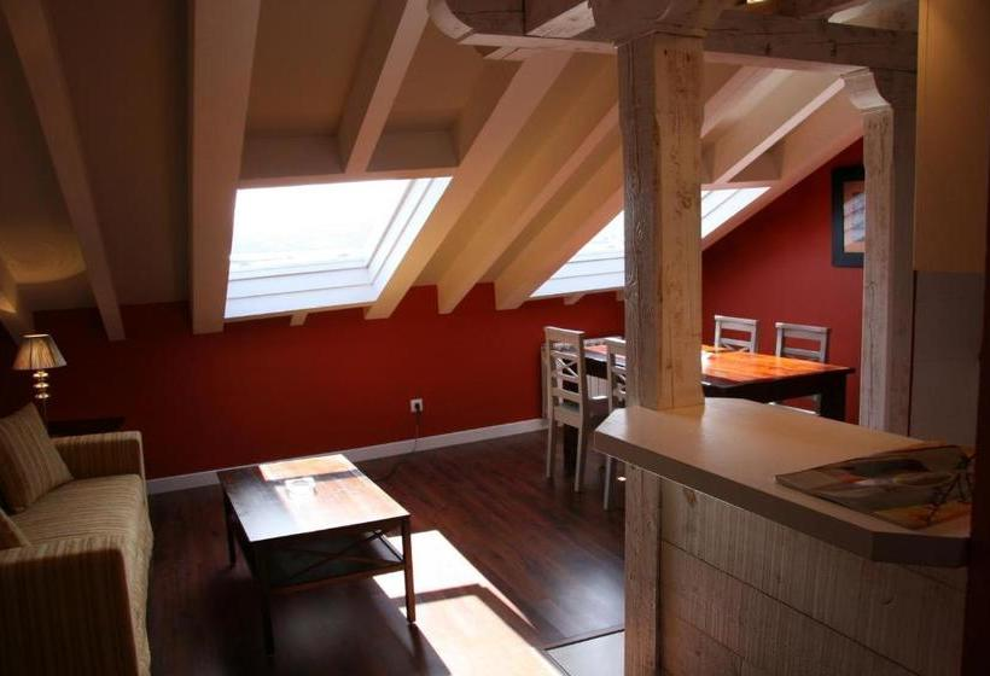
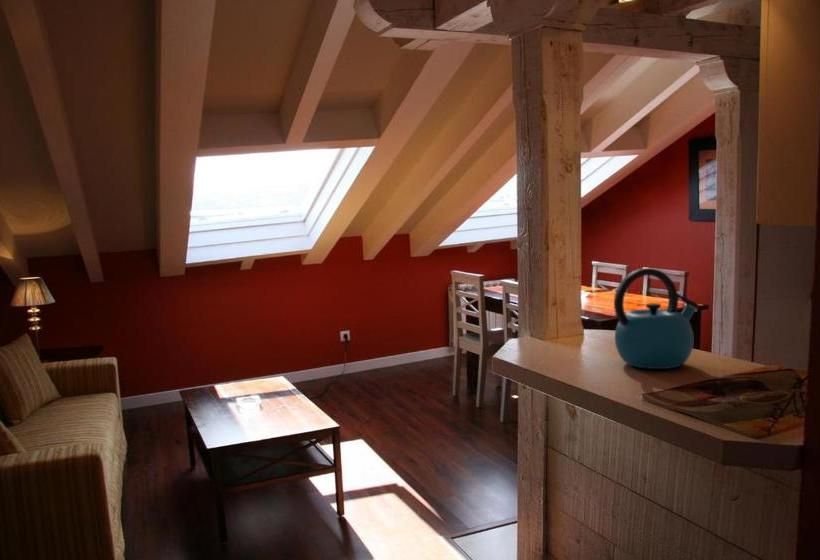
+ kettle [613,267,701,370]
